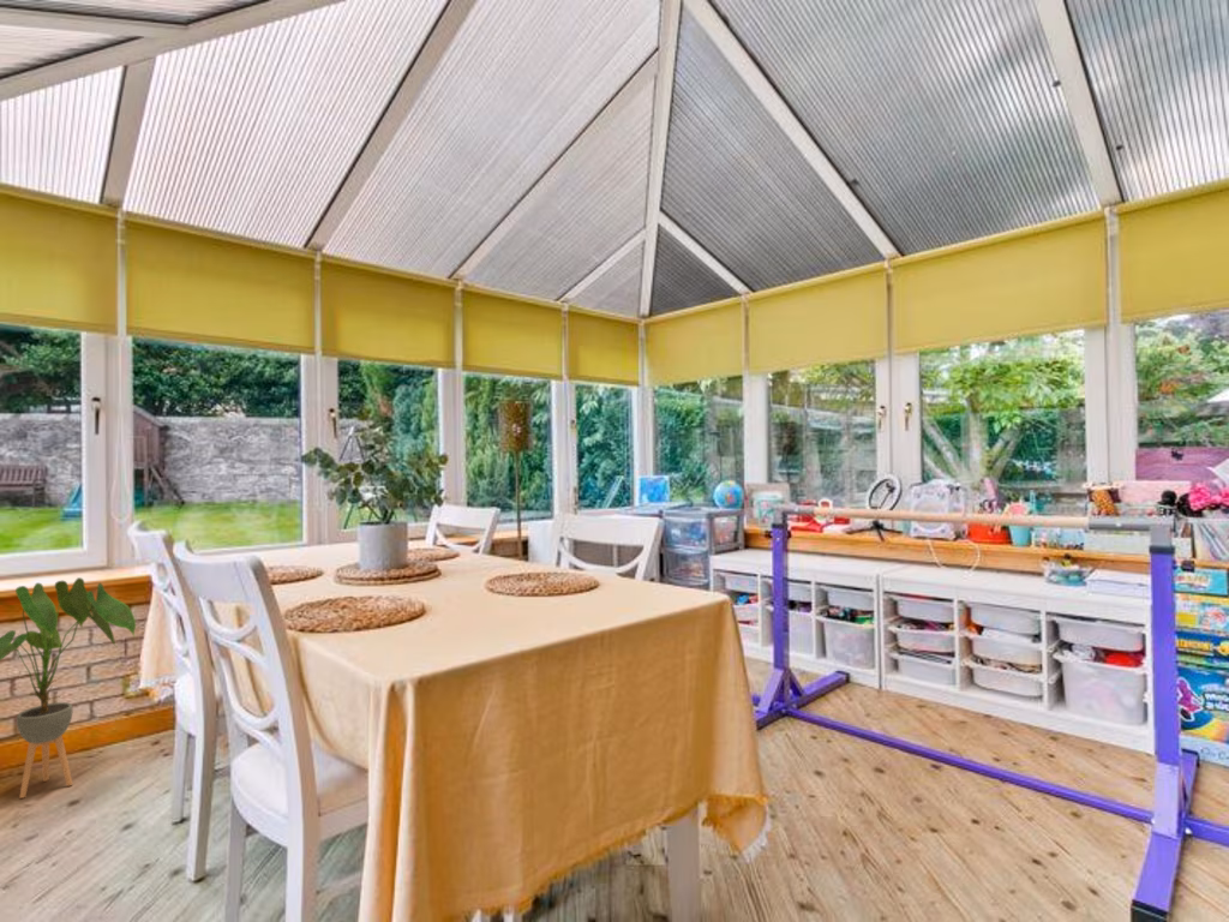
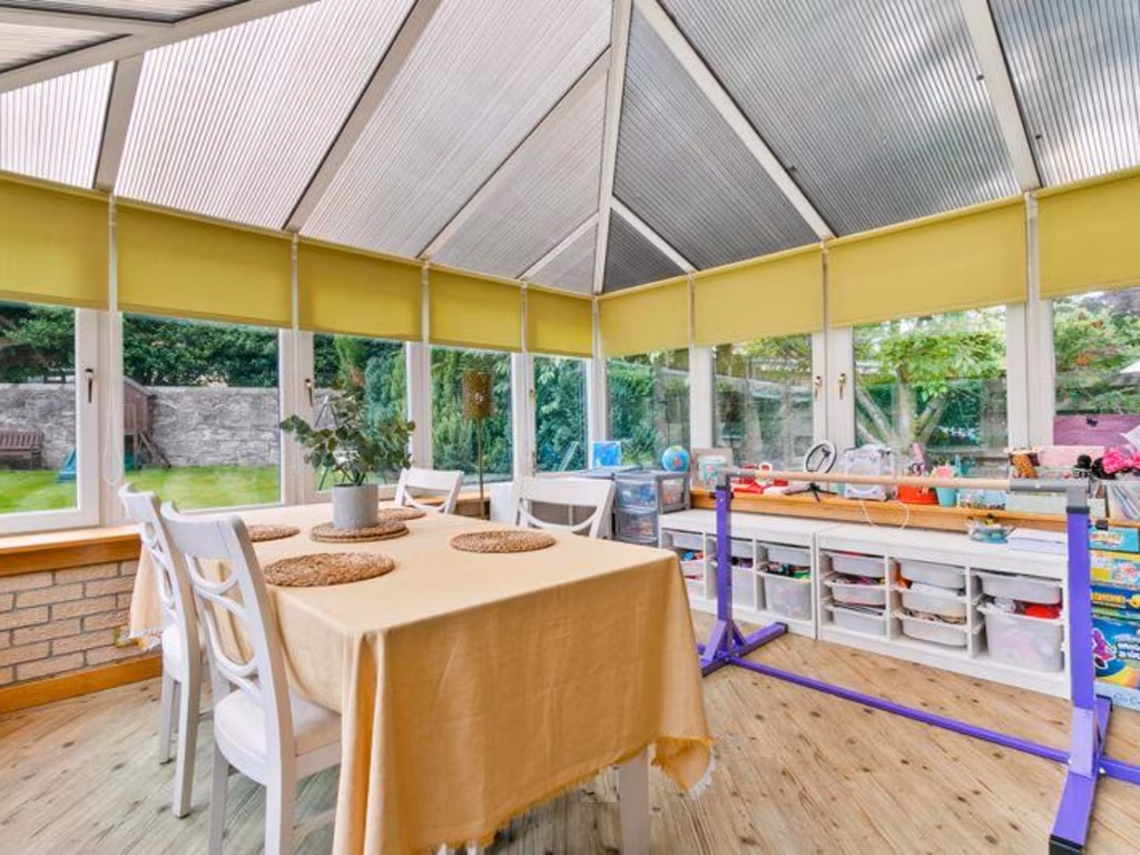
- house plant [0,576,137,800]
